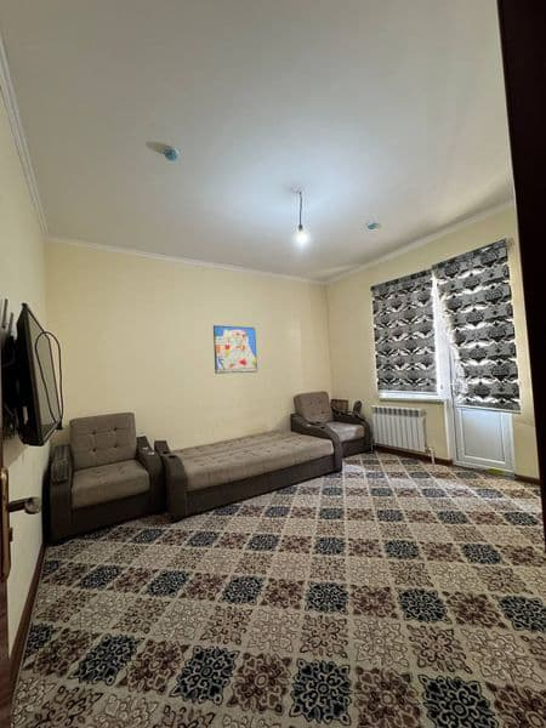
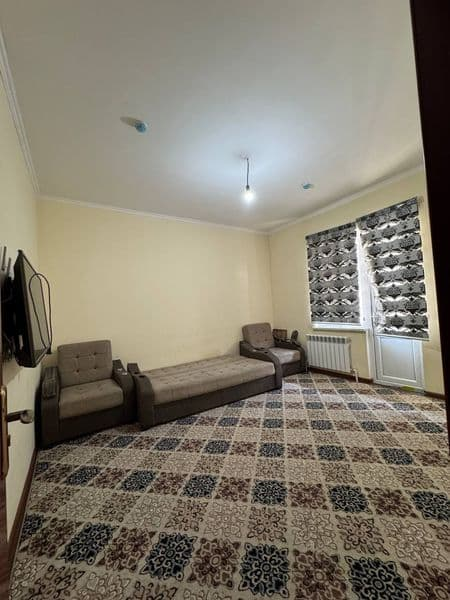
- wall art [212,324,258,375]
